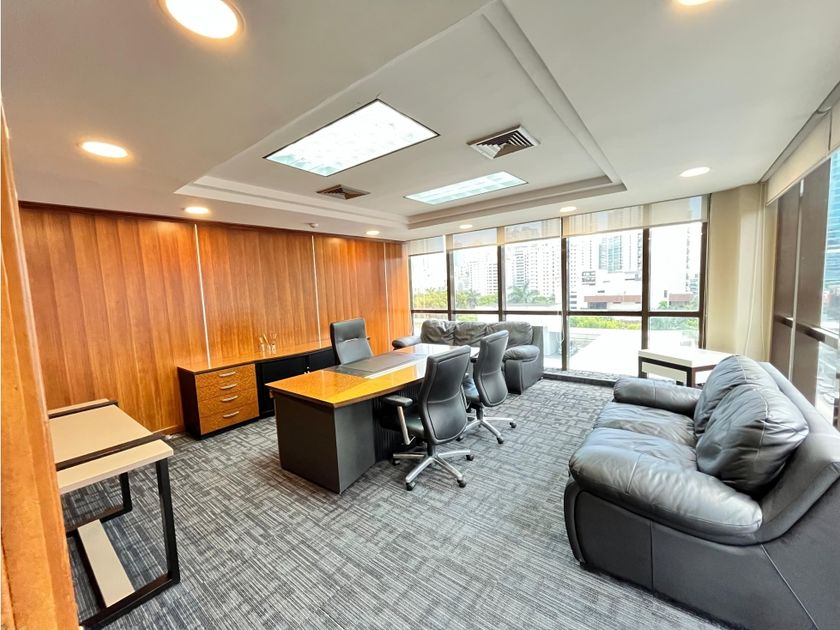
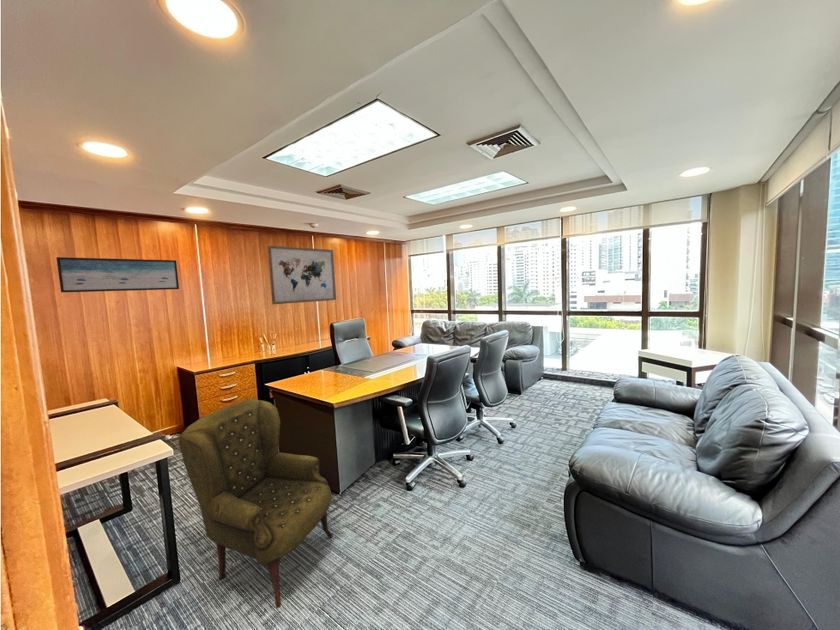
+ wall art [55,256,180,294]
+ armchair [177,397,334,609]
+ wall art [267,245,337,305]
